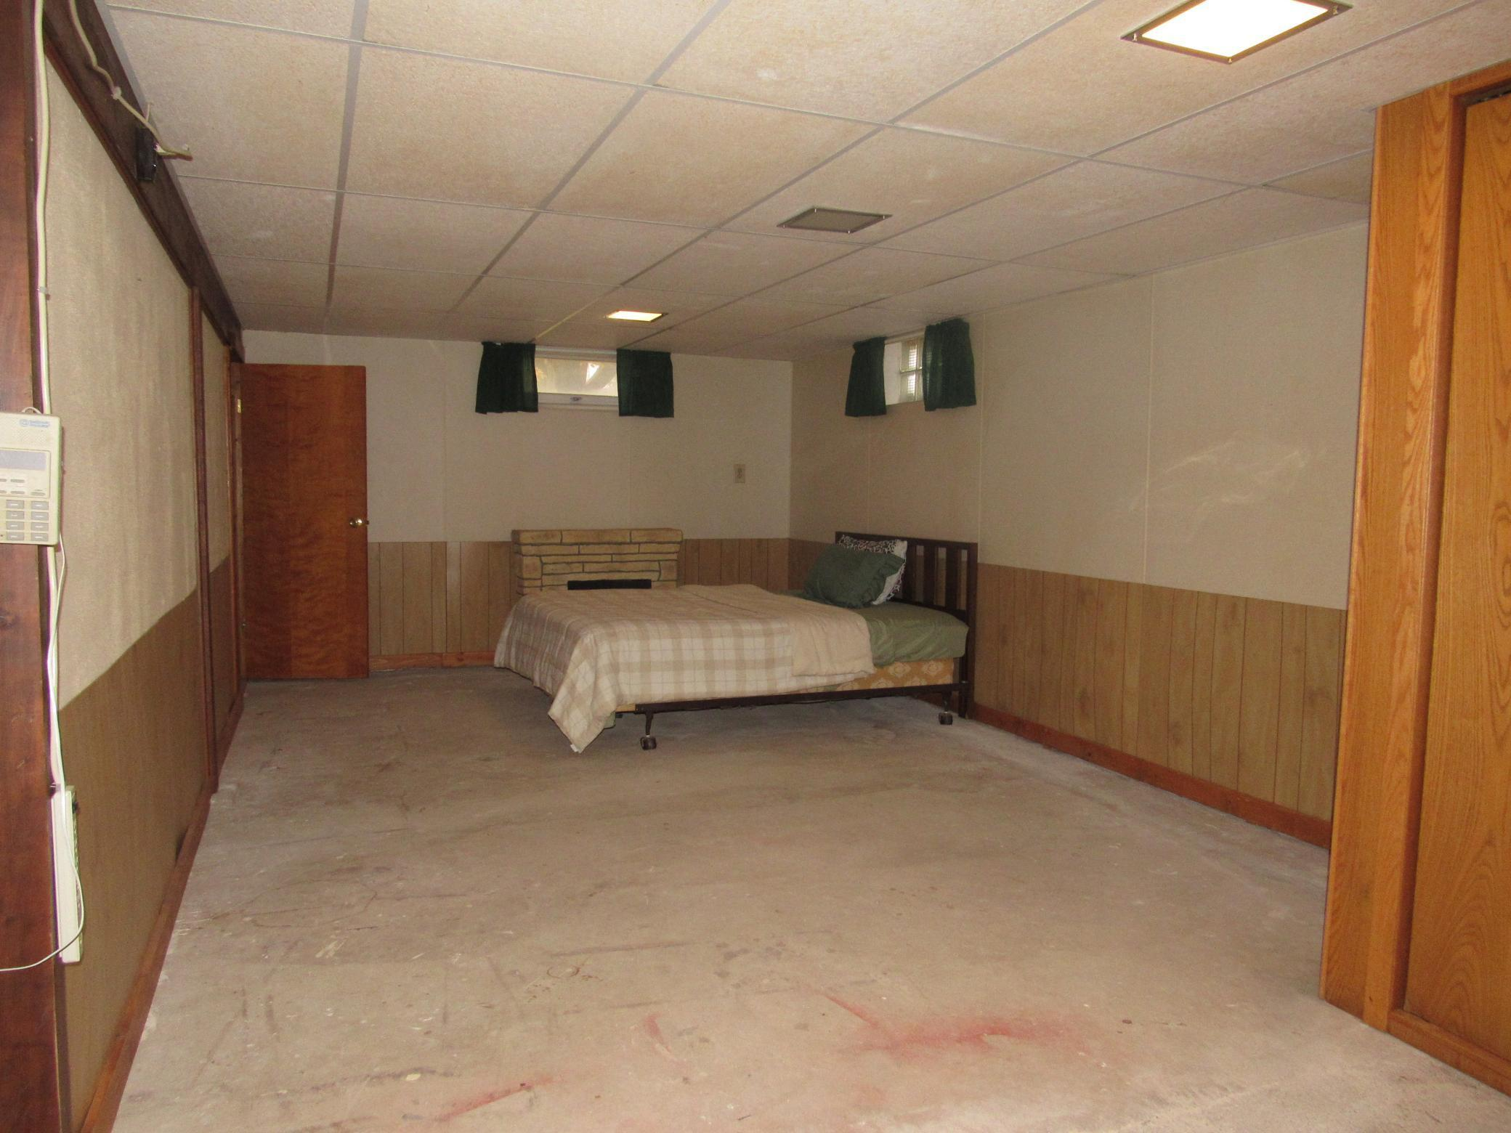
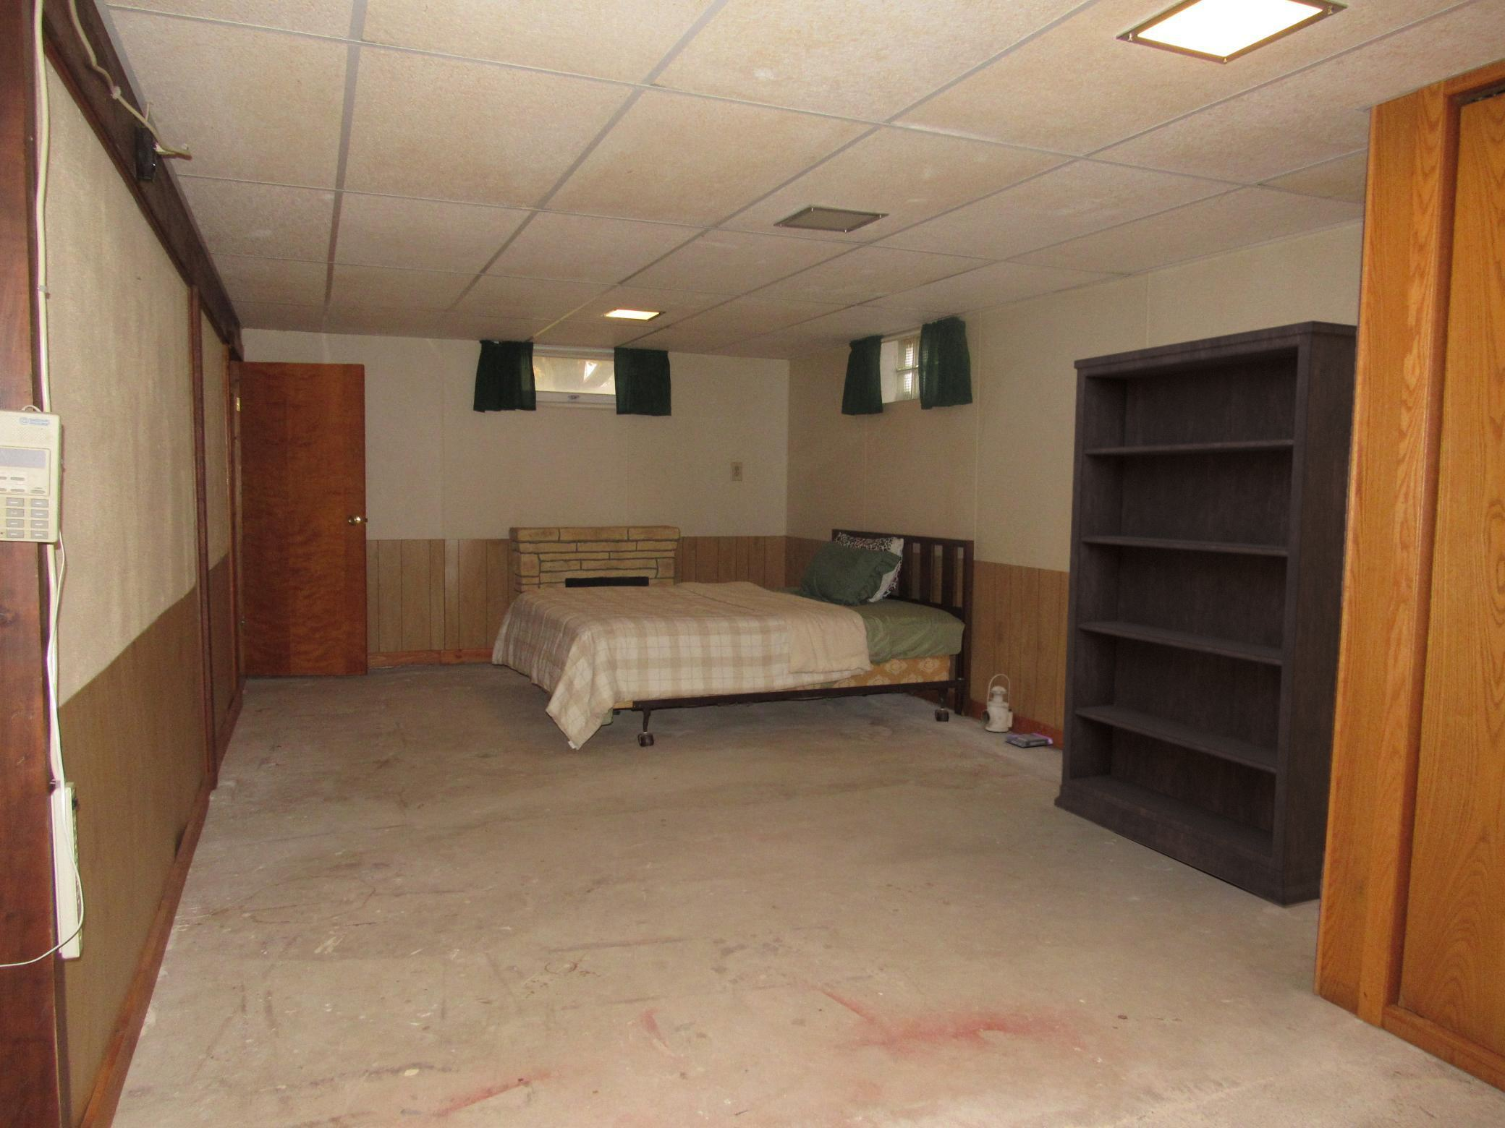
+ bookshelf [1054,320,1358,906]
+ box [1004,732,1055,749]
+ lantern [980,673,1013,733]
